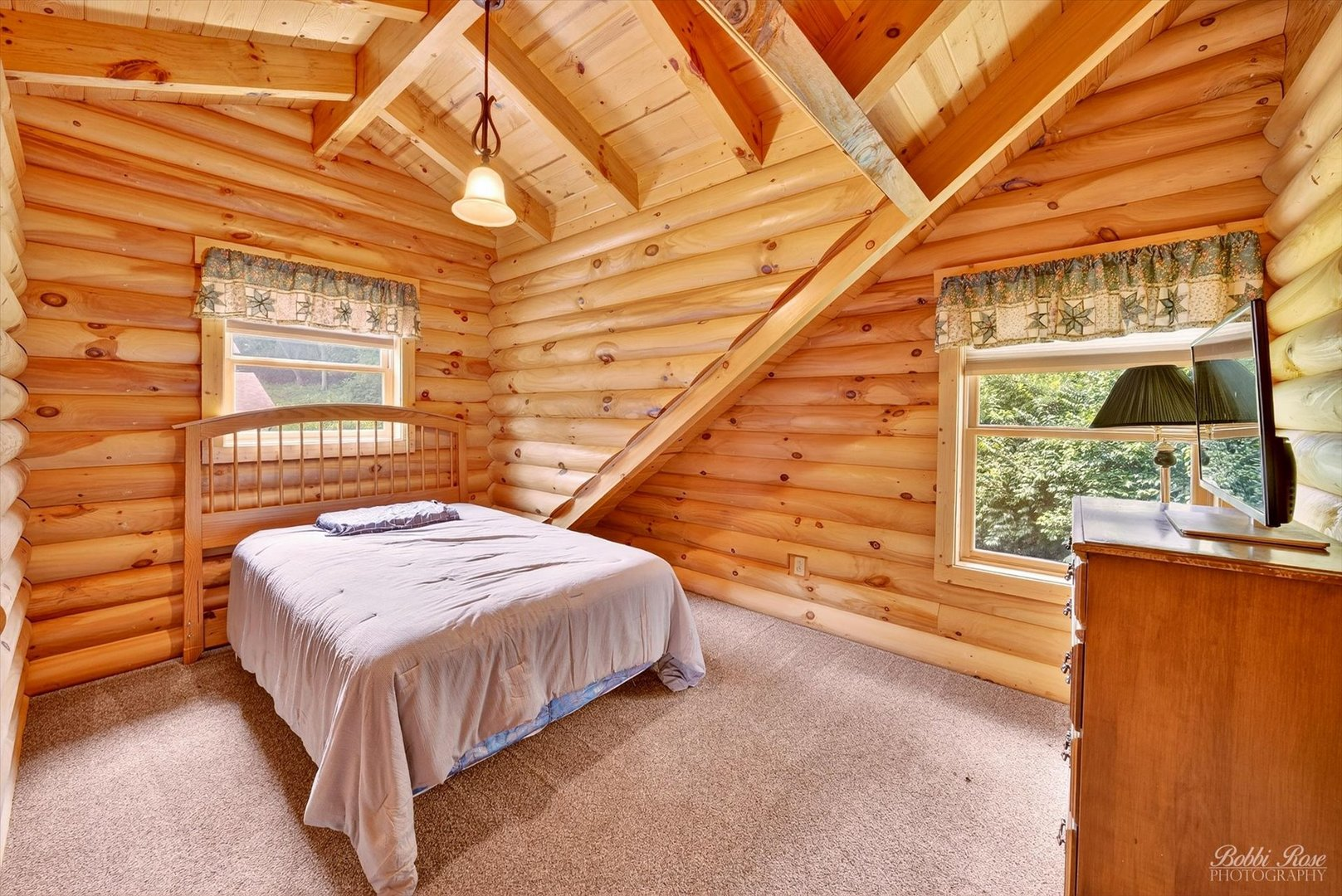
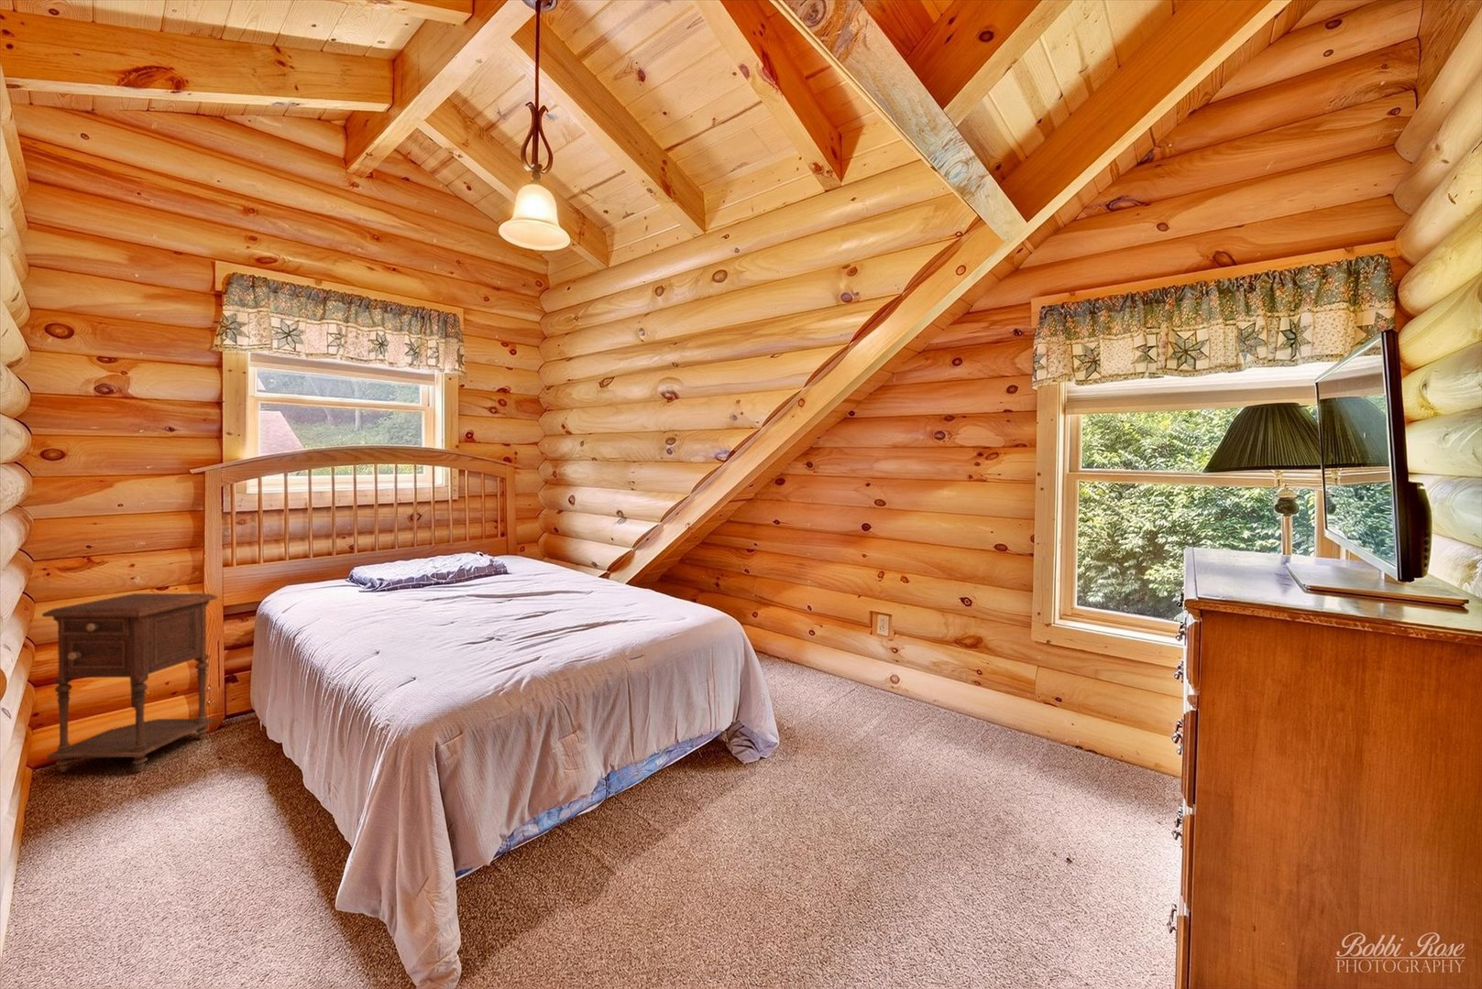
+ nightstand [41,593,219,773]
